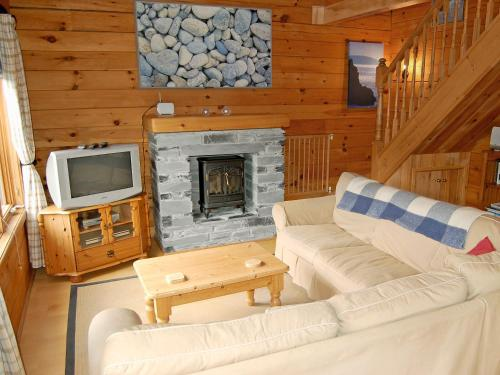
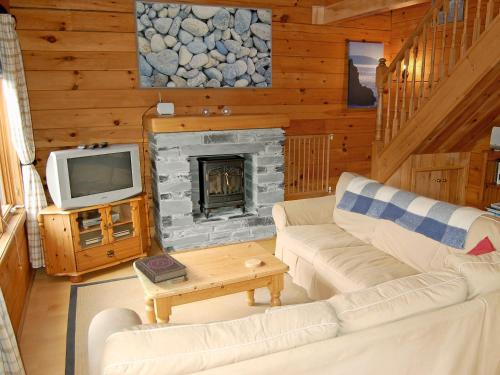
+ book [134,252,188,284]
